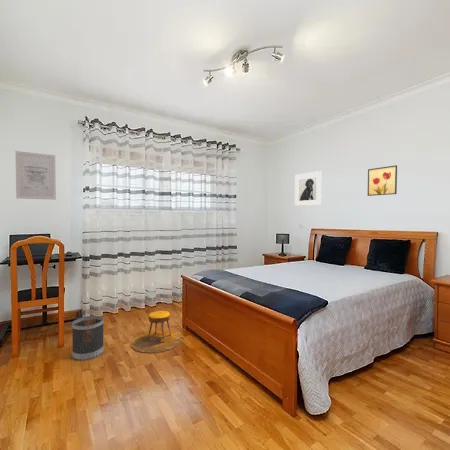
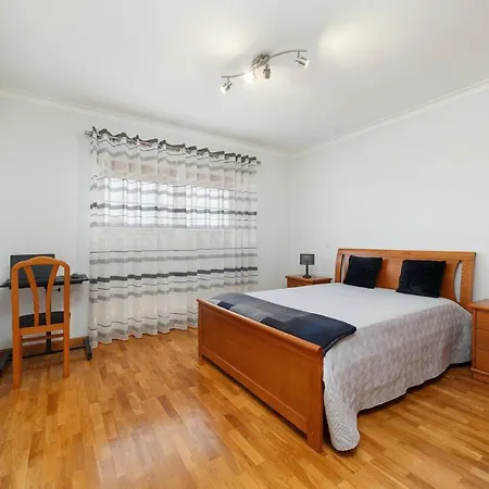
- wastebasket [71,315,105,362]
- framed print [294,170,323,207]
- stool [130,310,182,354]
- wall art [14,150,57,201]
- wall art [367,164,398,197]
